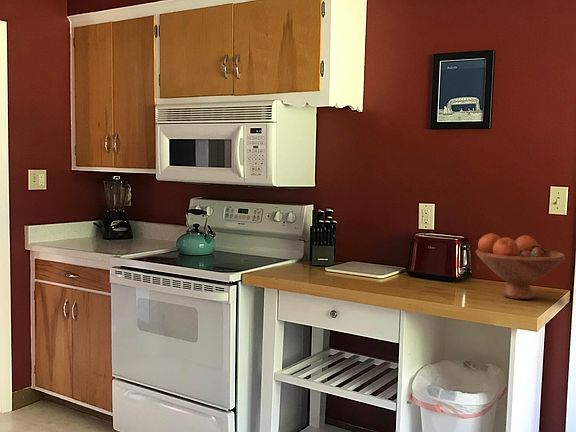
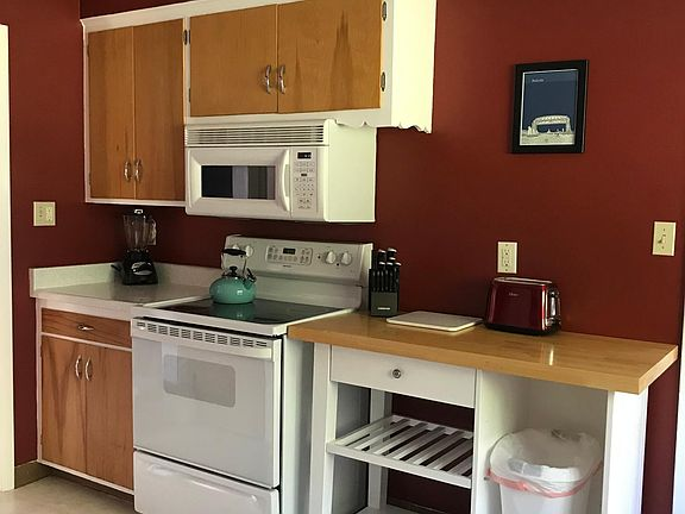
- fruit bowl [475,232,566,300]
